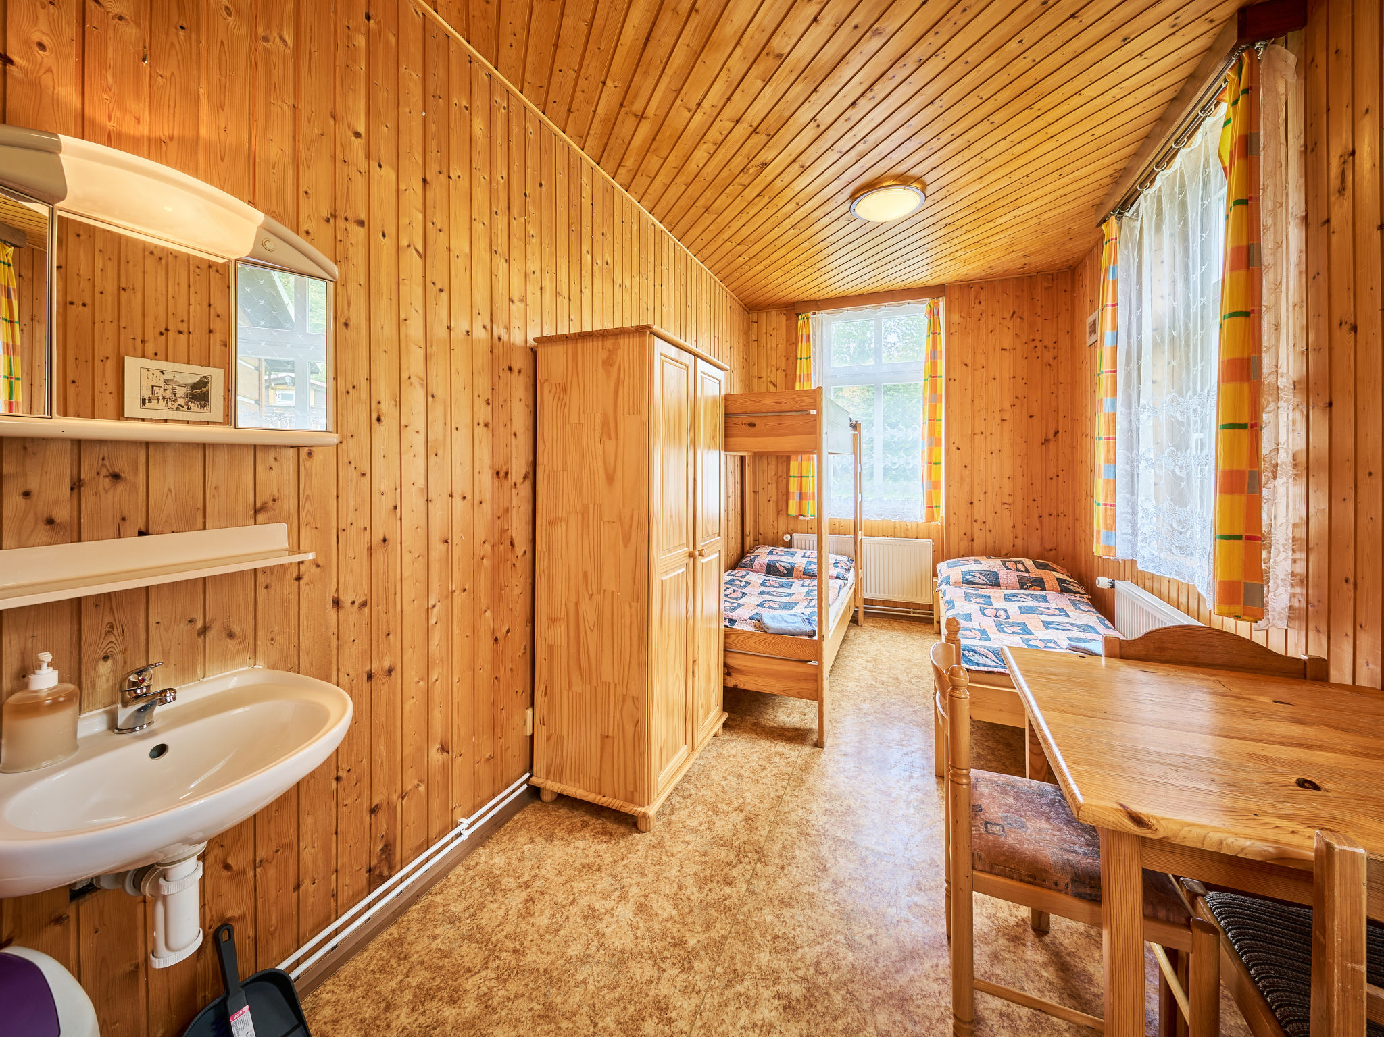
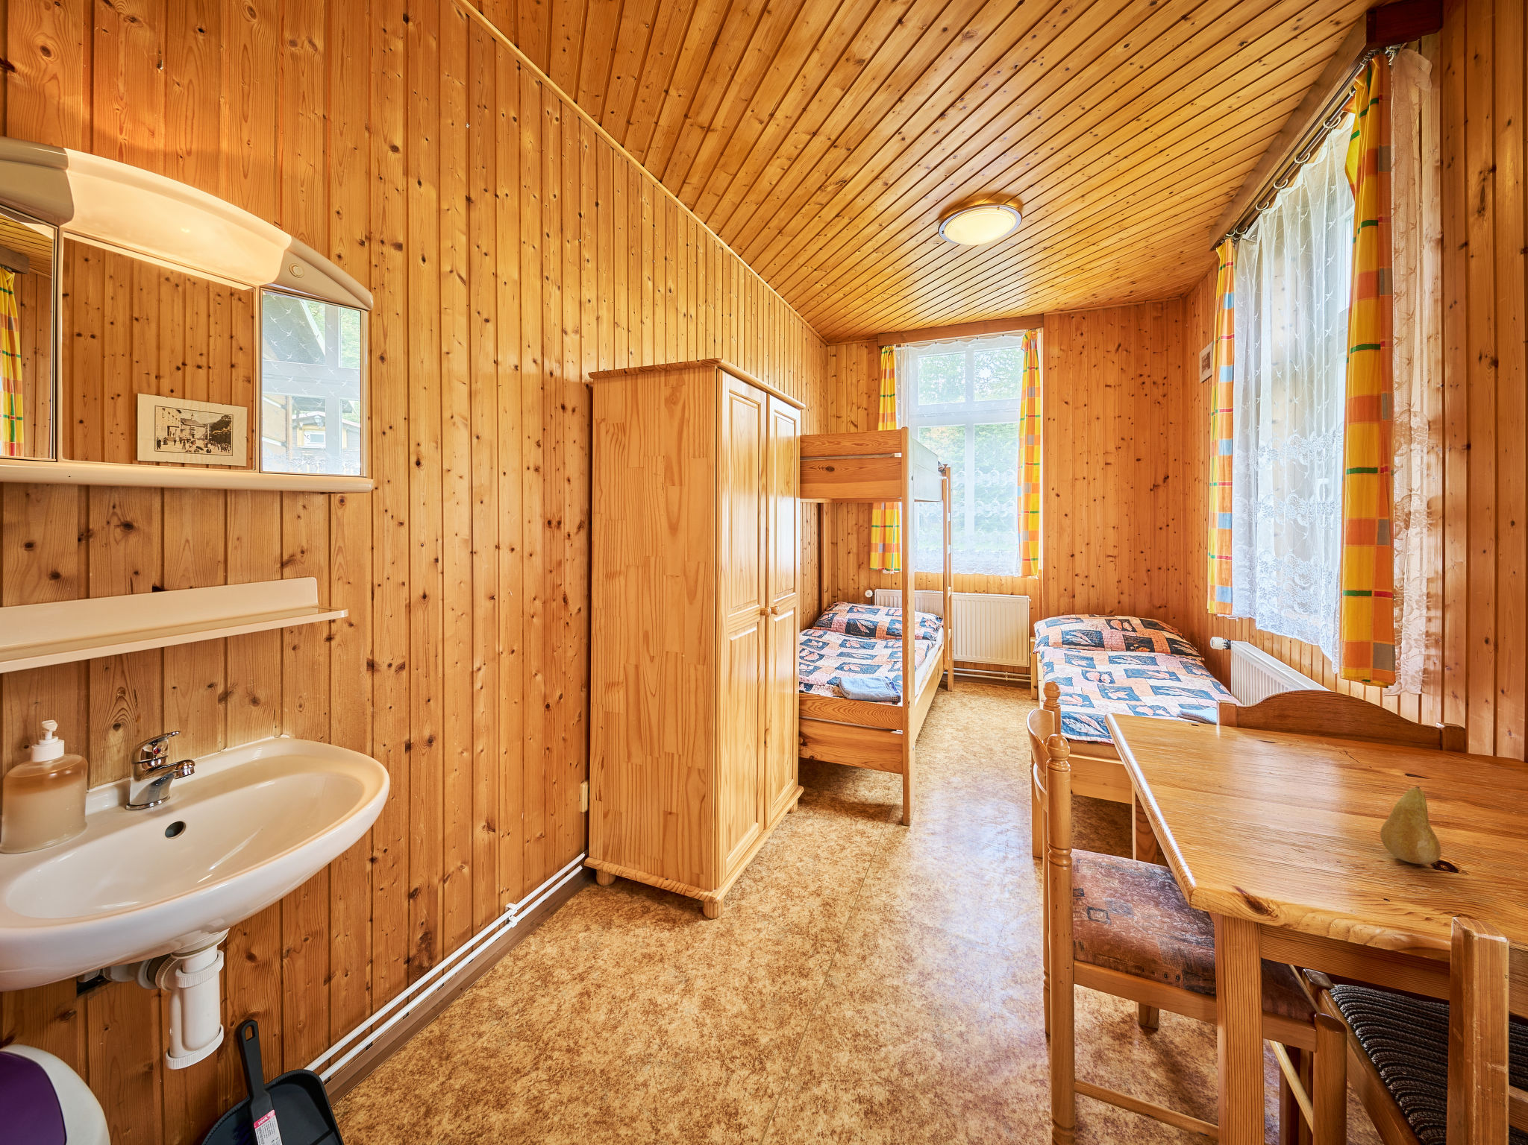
+ fruit [1380,785,1443,866]
